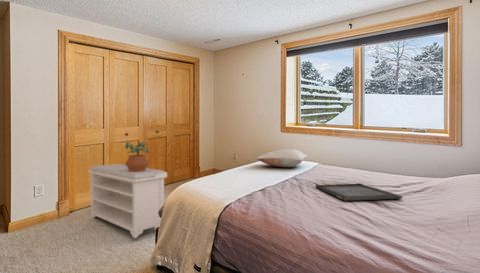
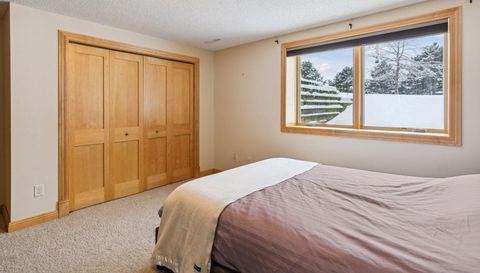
- bench [87,163,168,239]
- serving tray [315,182,404,202]
- potted plant [124,140,150,172]
- pillow [255,148,308,168]
